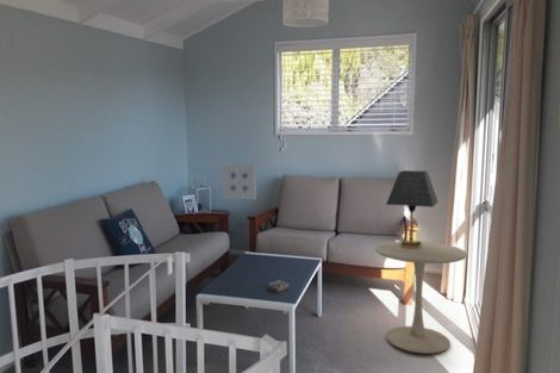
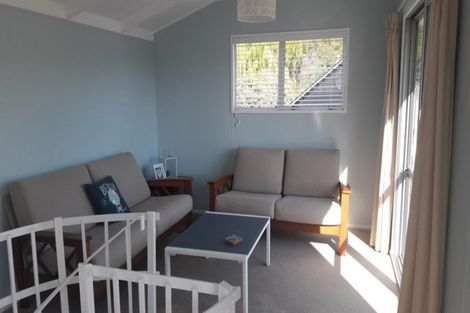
- wall art [222,163,257,200]
- side table [374,240,468,354]
- table lamp [385,169,440,249]
